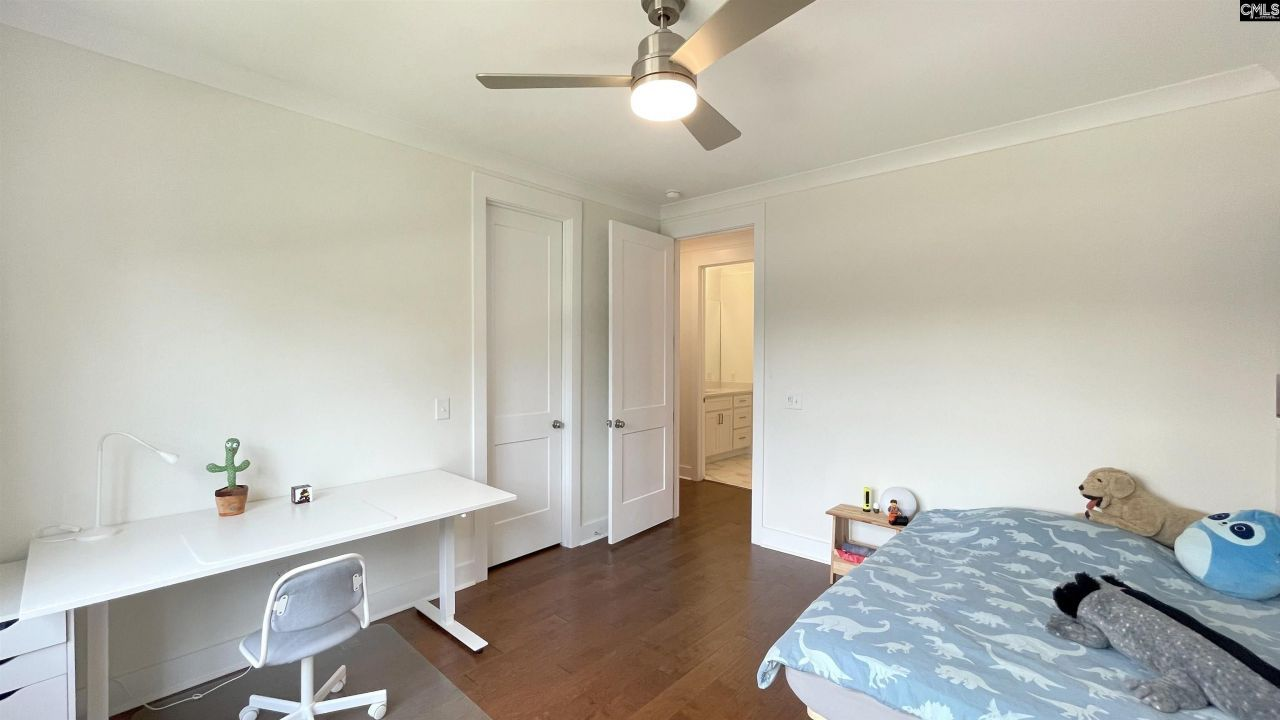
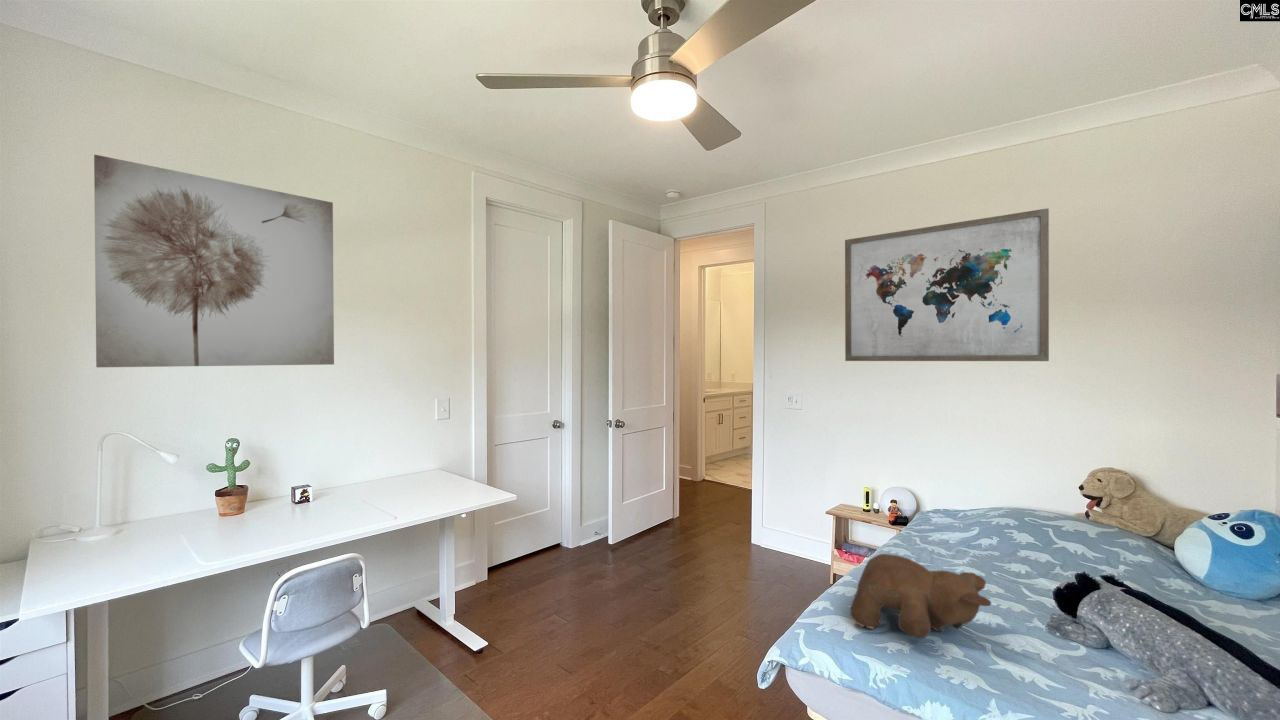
+ wall art [93,154,335,368]
+ wall art [844,207,1050,362]
+ teddy bear [849,553,992,639]
